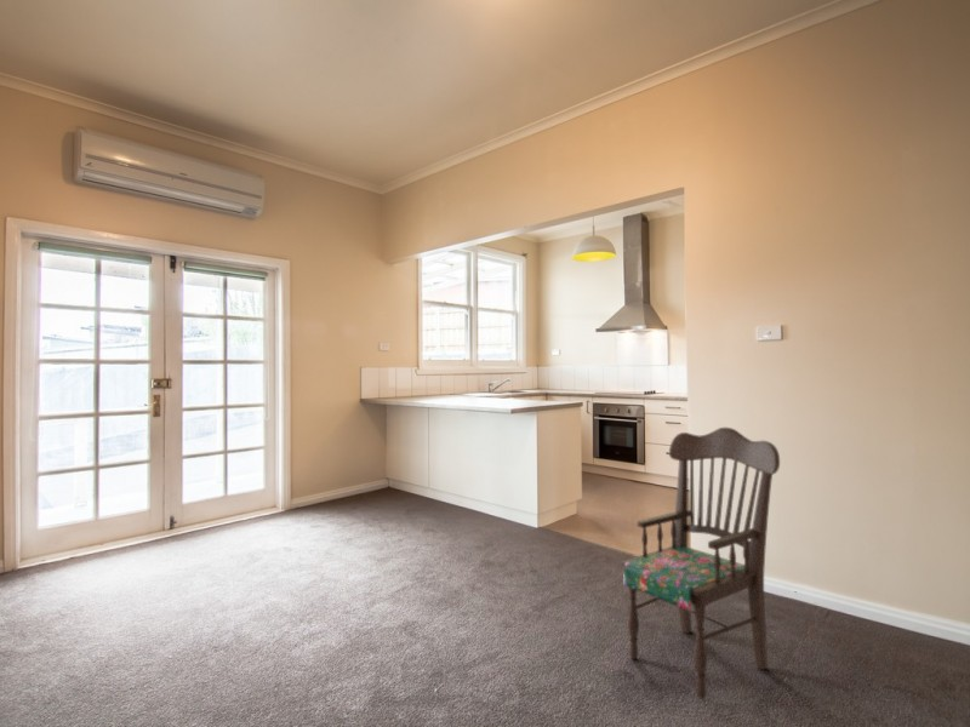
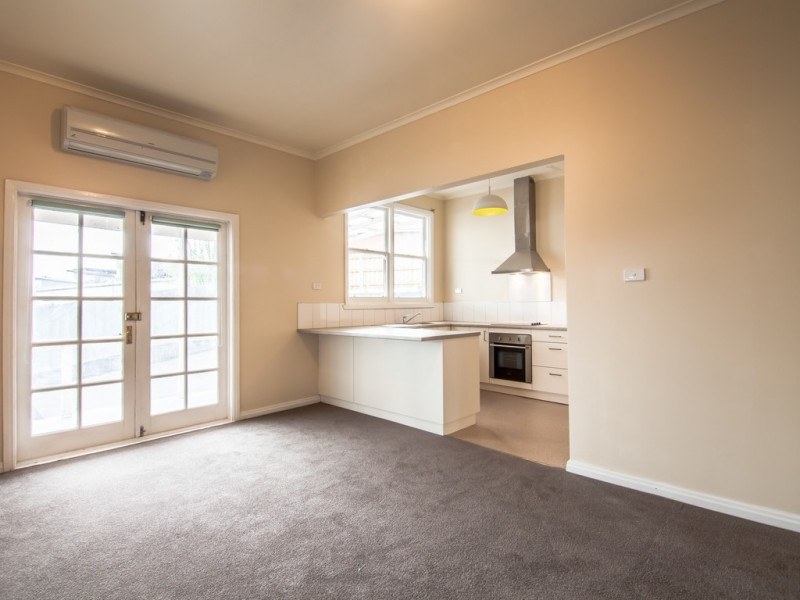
- dining chair [620,427,781,700]
